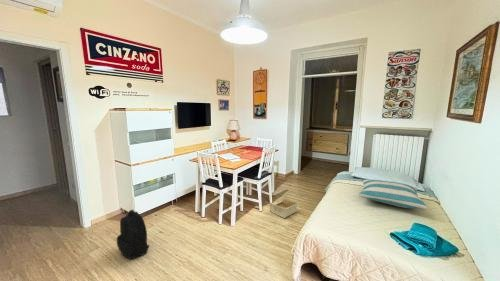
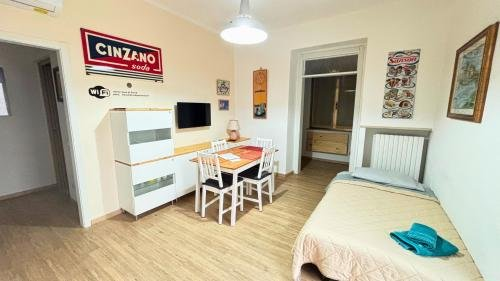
- storage bin [269,197,299,219]
- pillow [358,178,429,210]
- backpack [116,209,151,260]
